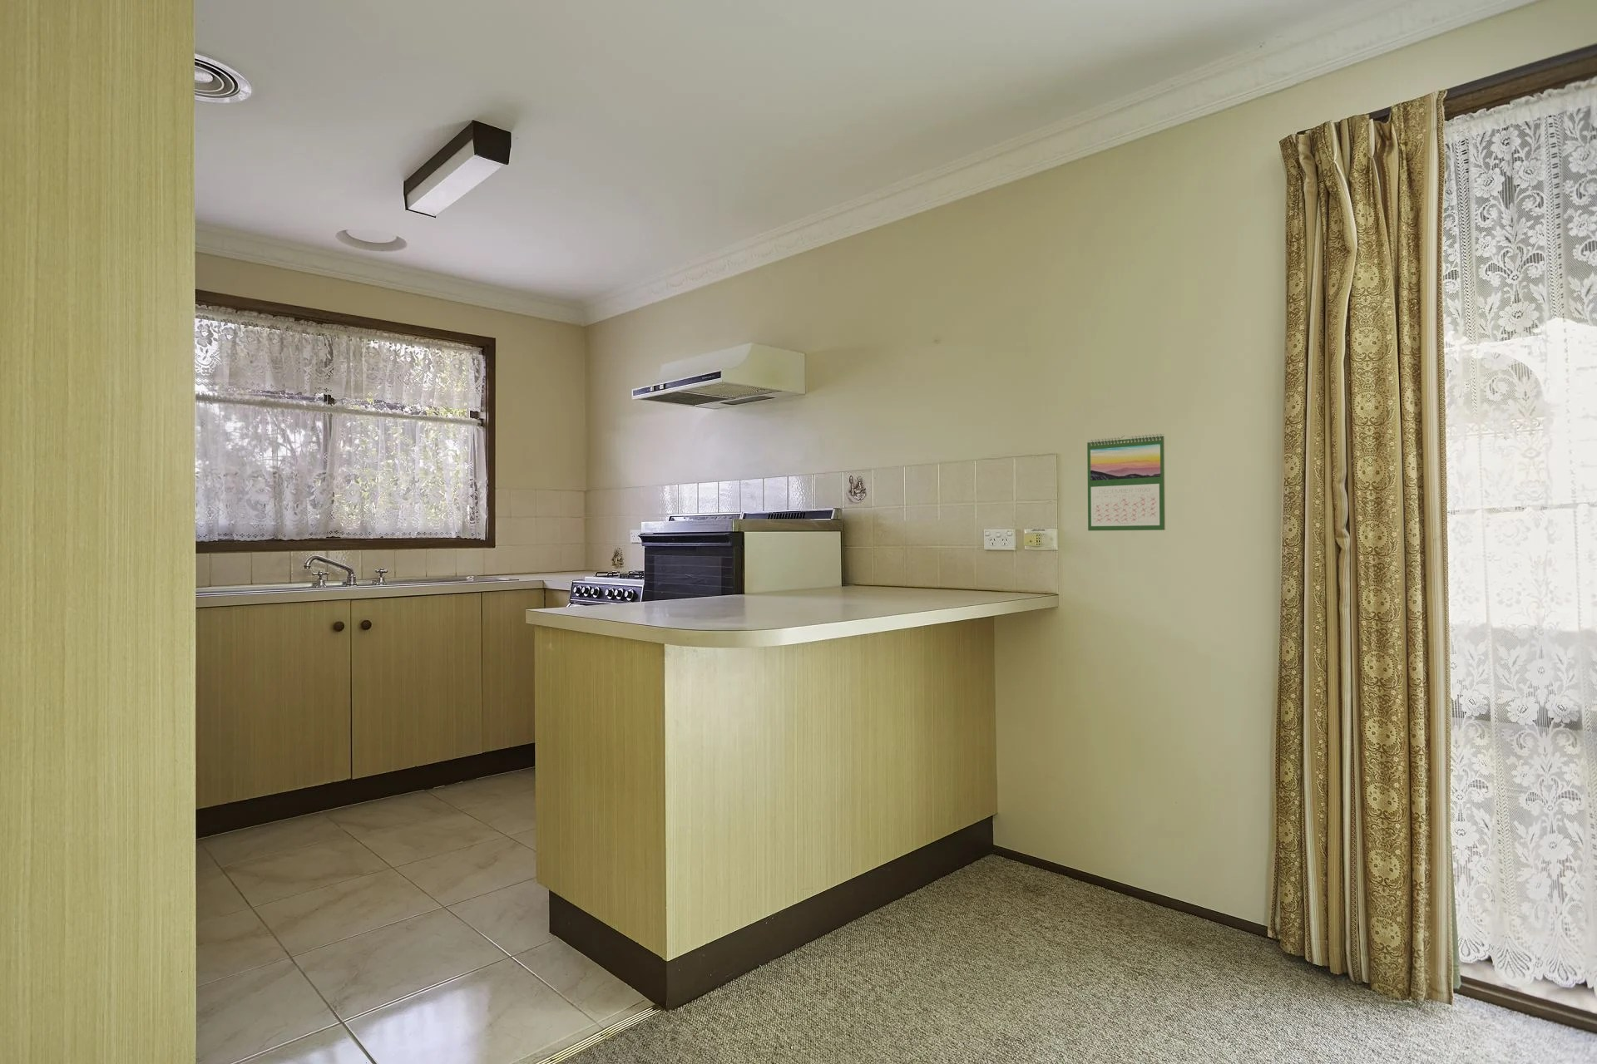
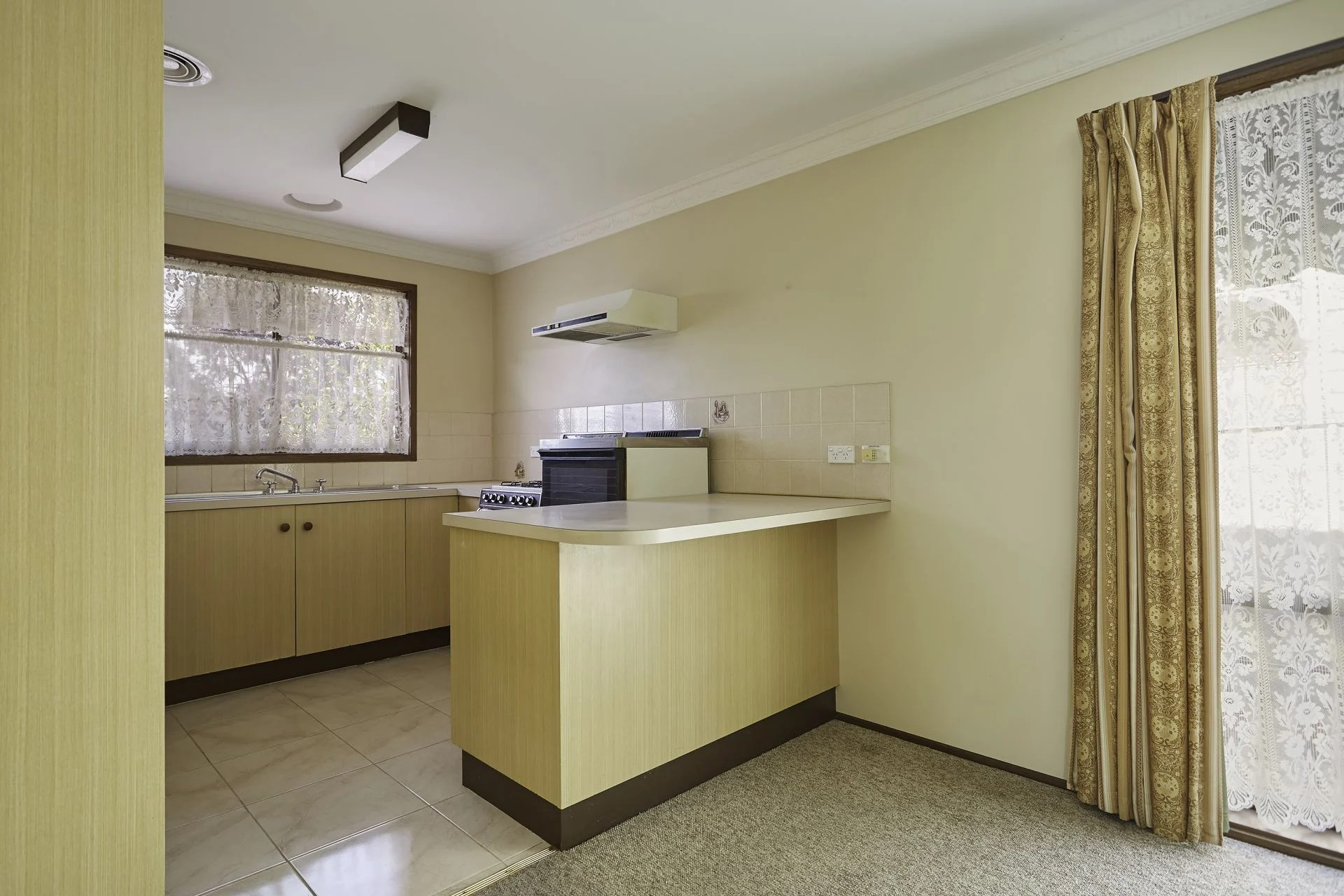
- calendar [1086,432,1166,531]
